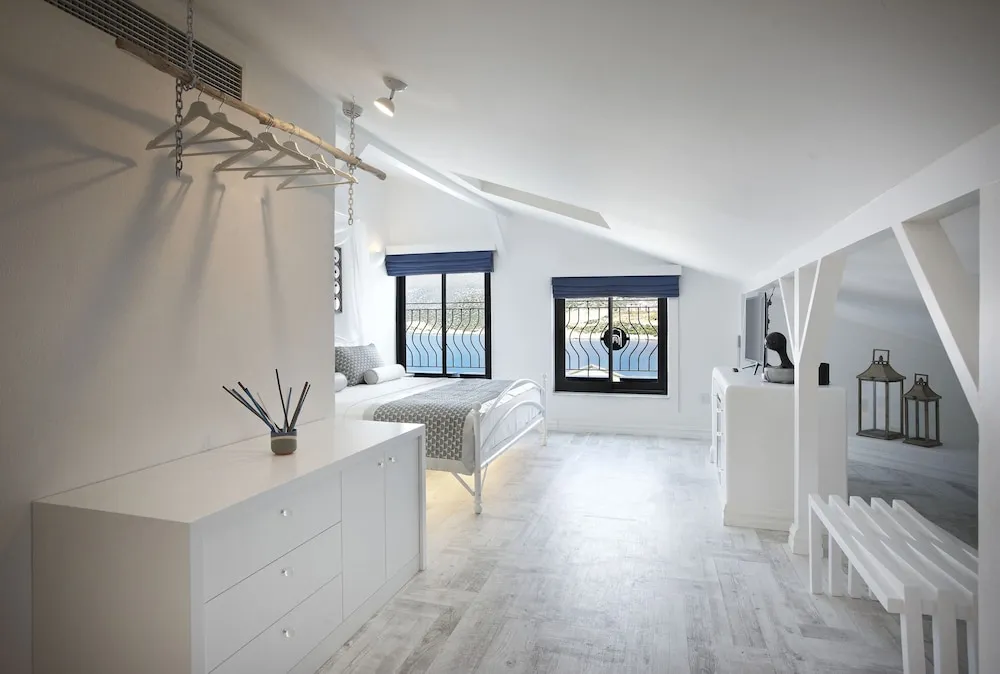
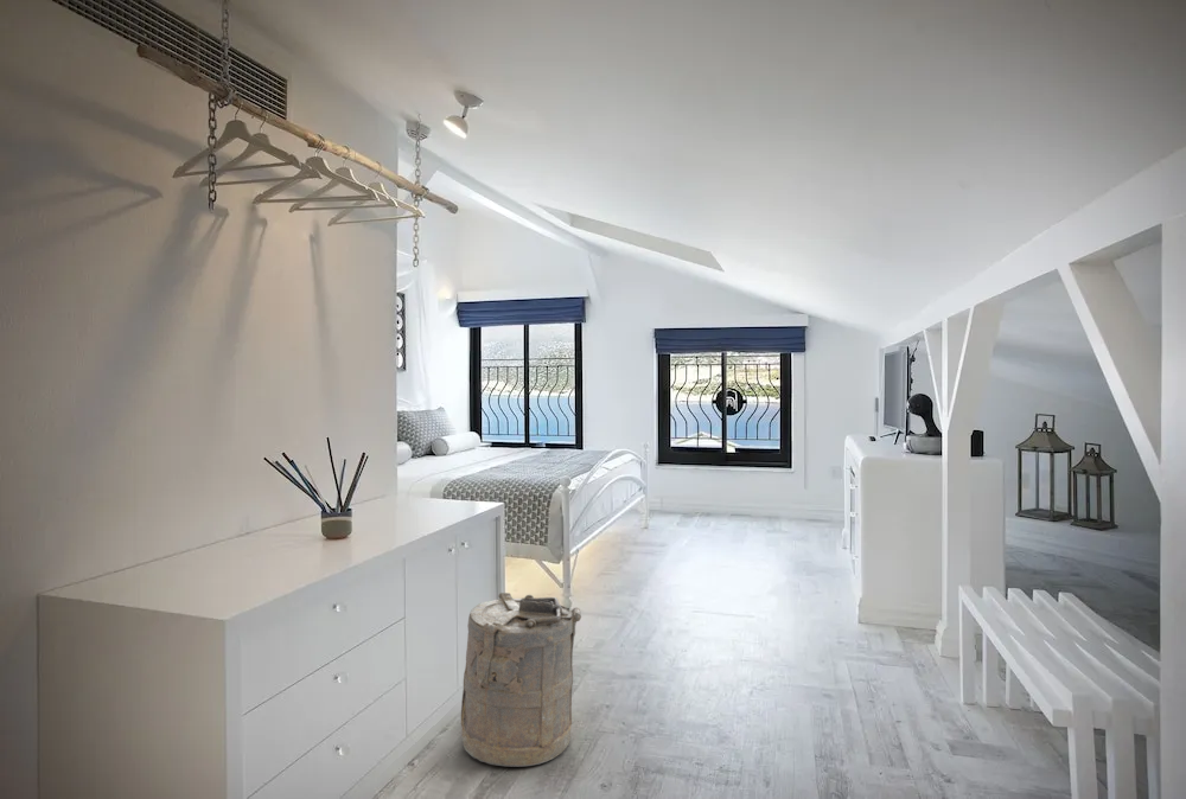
+ laundry hamper [460,592,582,768]
